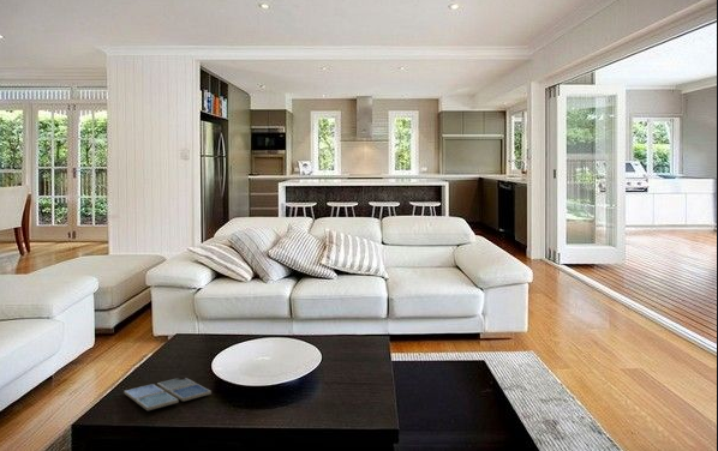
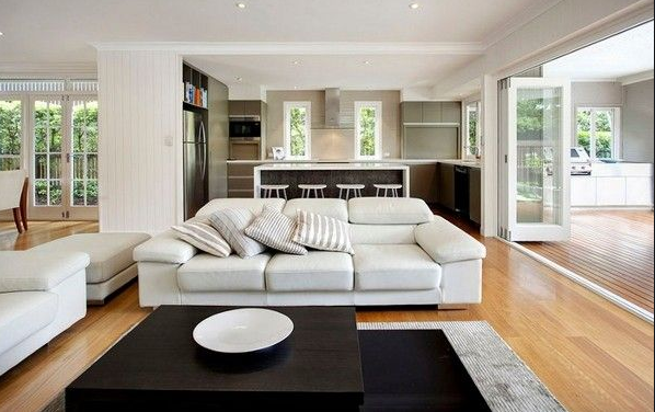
- drink coaster [122,377,213,411]
